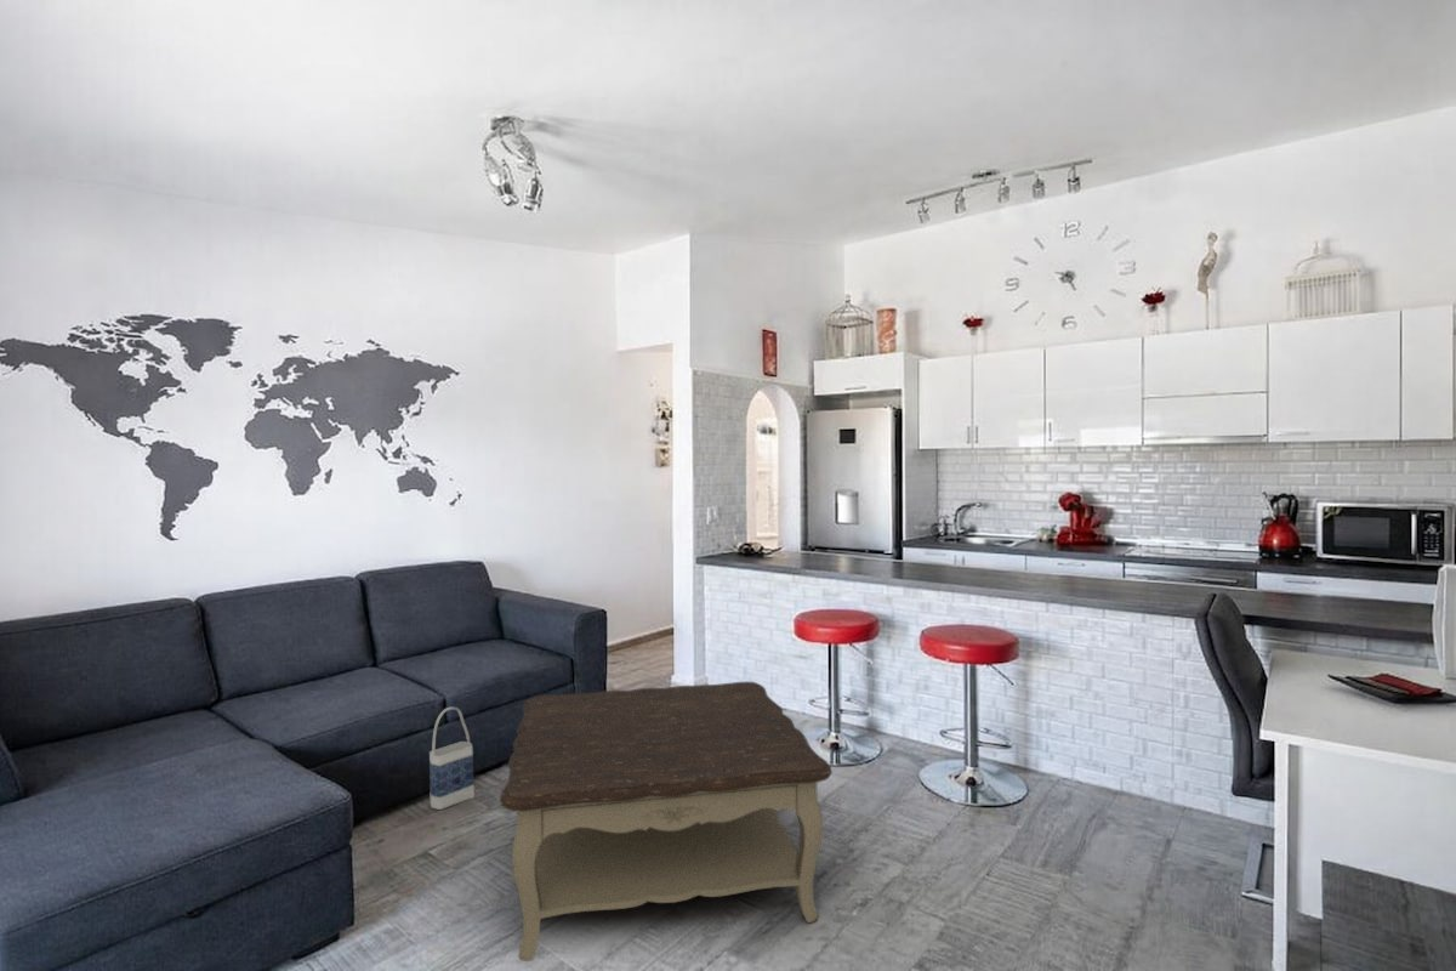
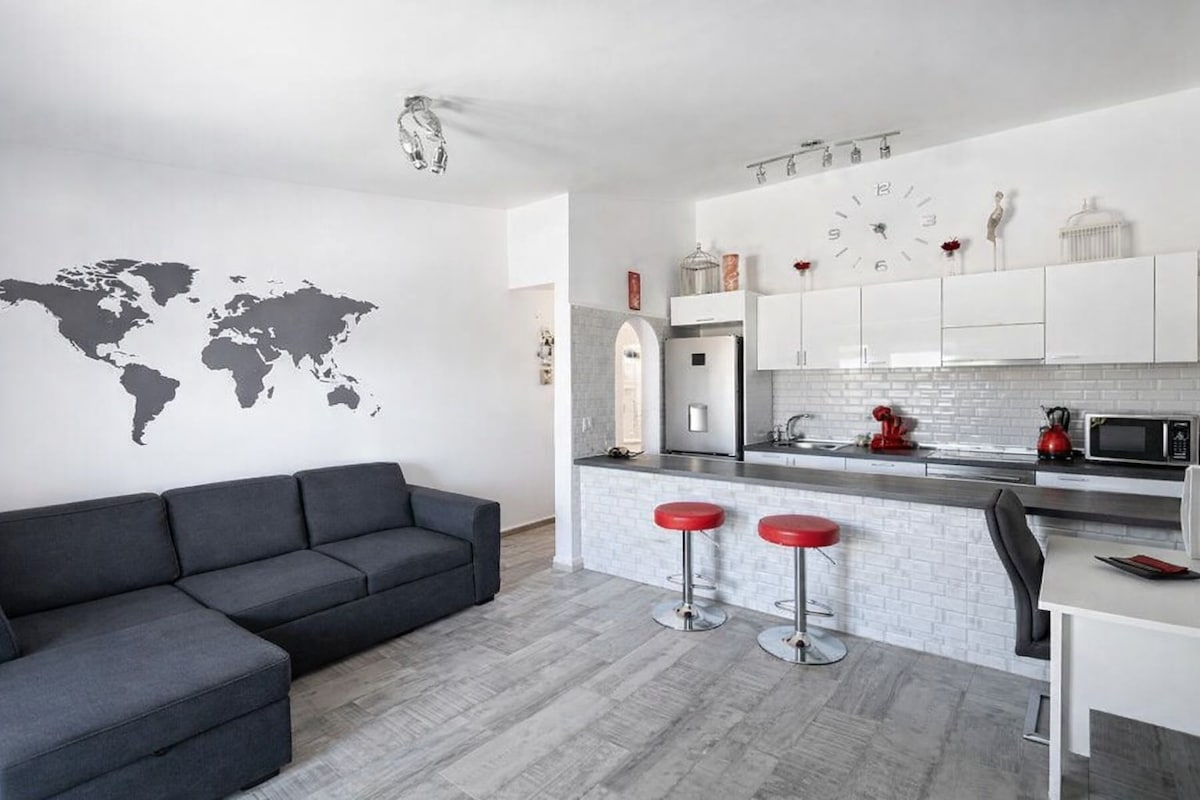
- coffee table [499,680,832,963]
- bag [428,706,476,811]
